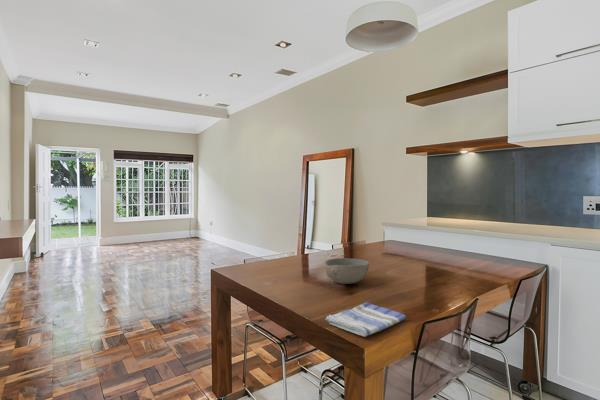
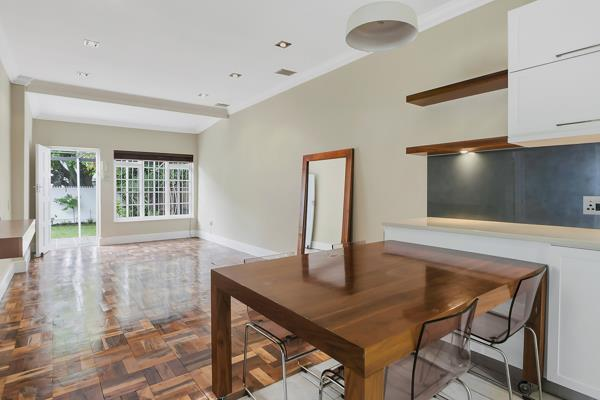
- dish towel [325,302,408,338]
- bowl [323,257,370,285]
